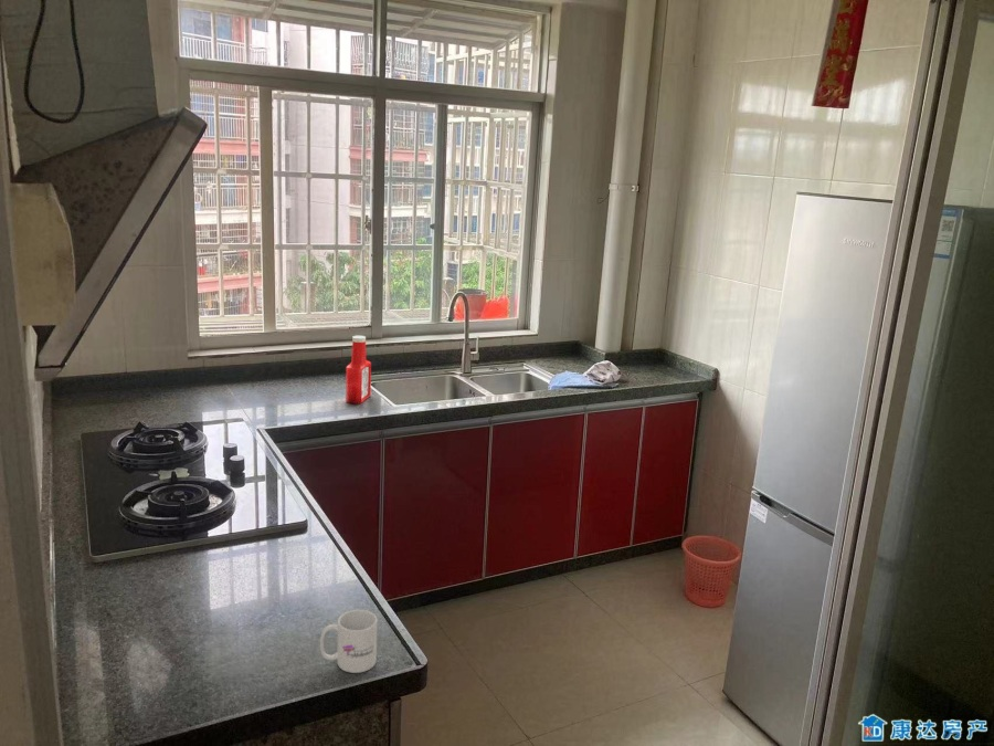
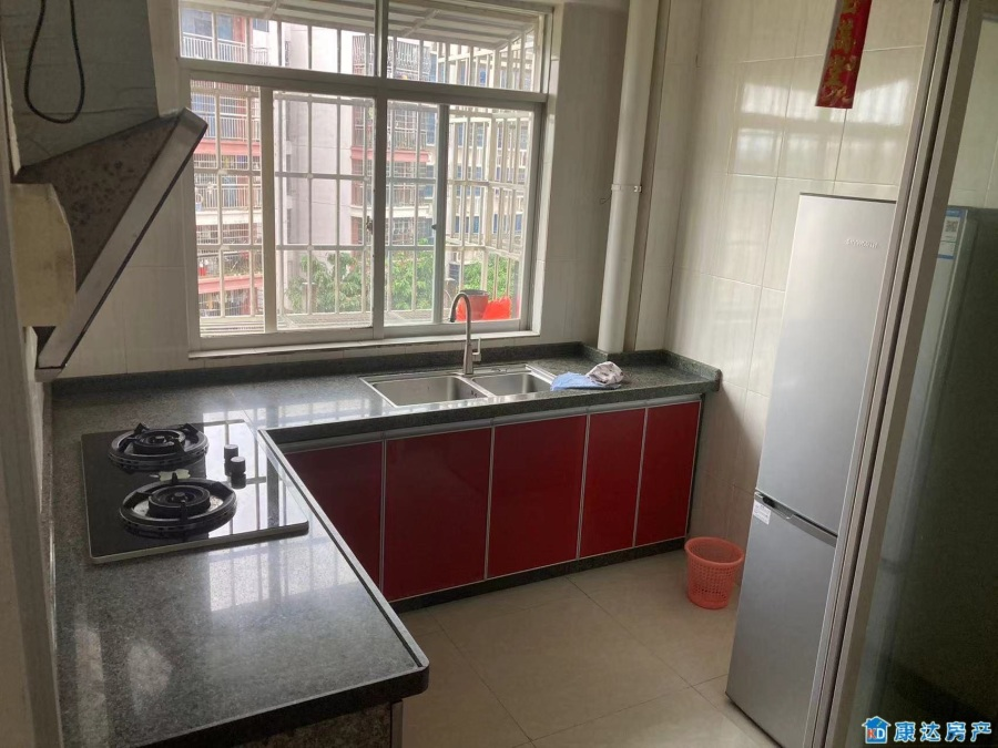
- mug [319,609,378,674]
- soap bottle [345,335,372,404]
